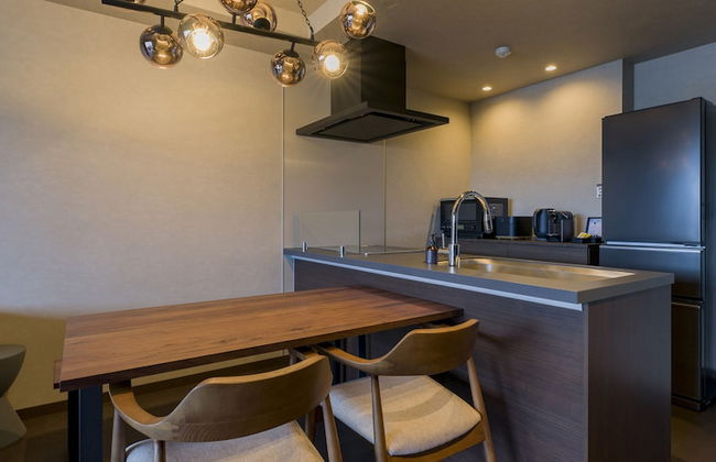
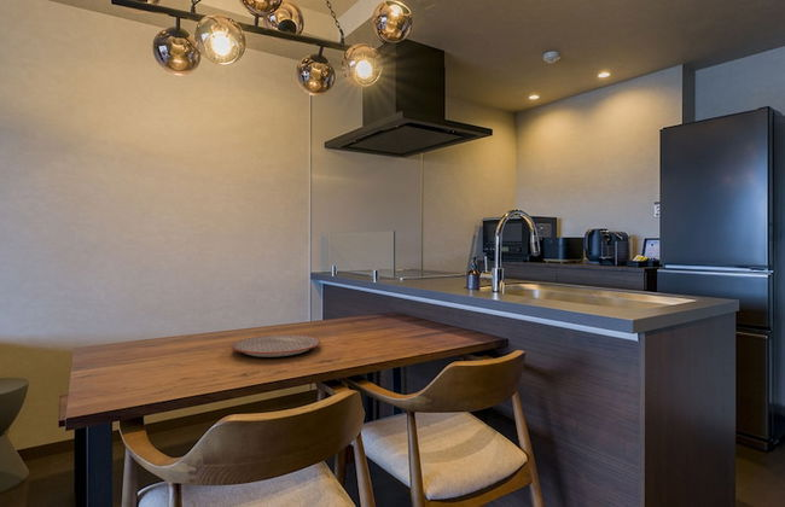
+ plate [231,334,321,359]
